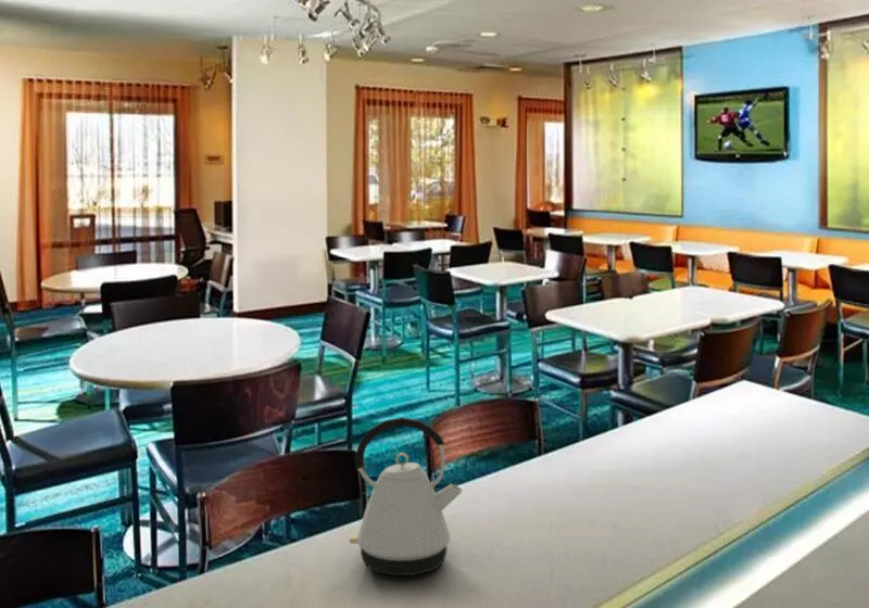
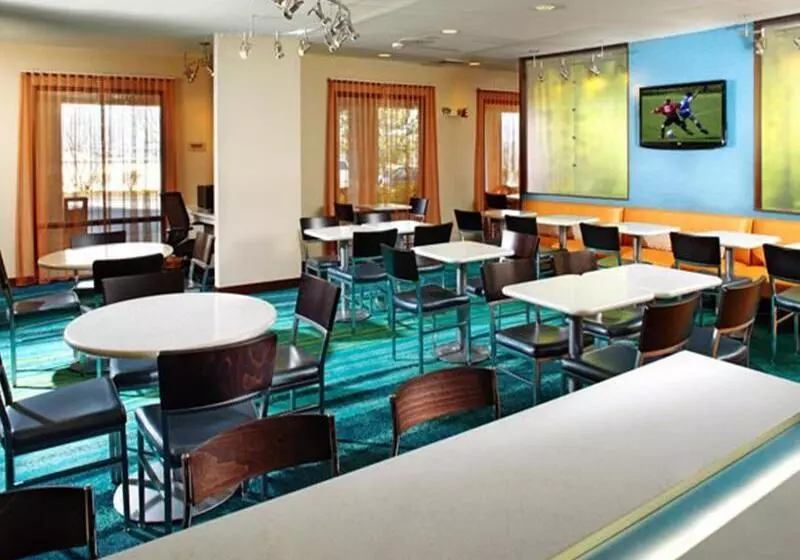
- kettle [349,416,464,577]
